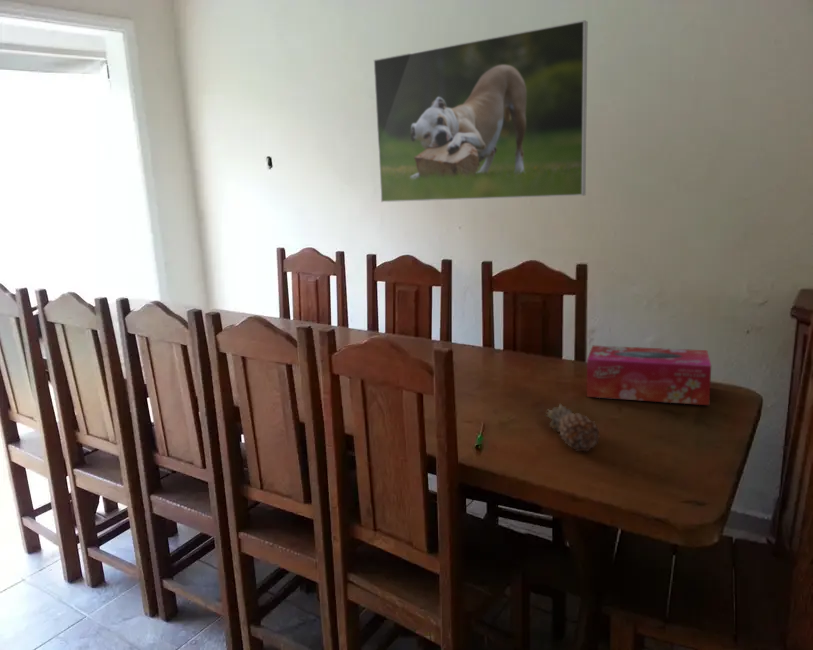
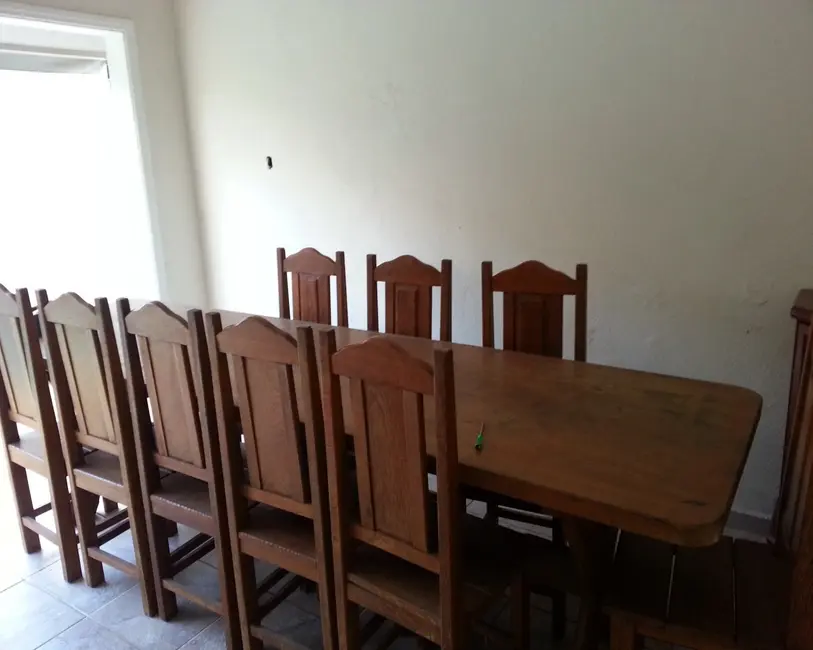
- fruit [544,403,601,452]
- tissue box [586,345,712,406]
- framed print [373,19,588,203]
